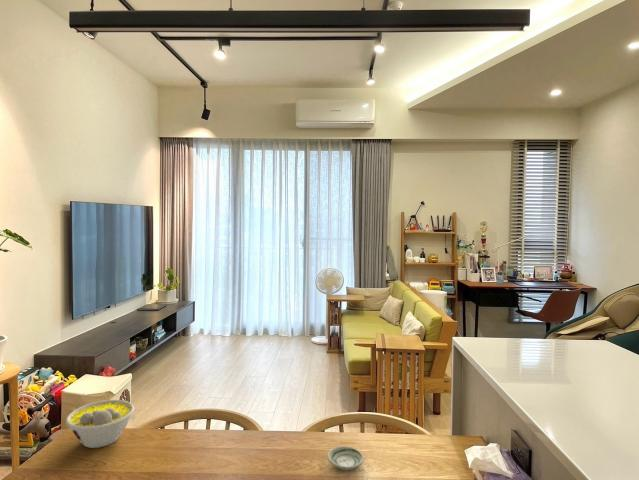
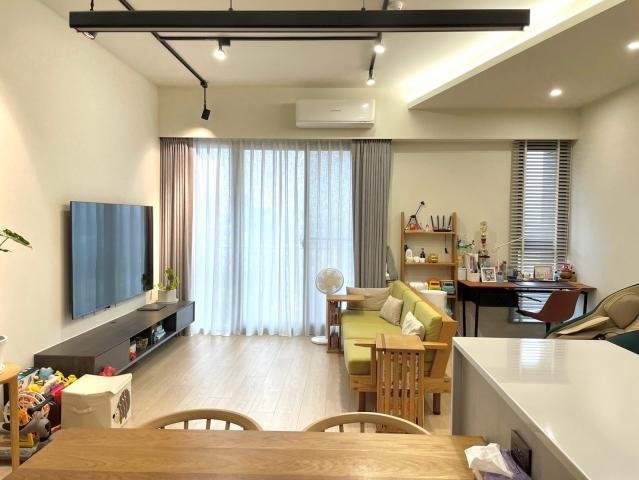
- saucer [327,445,365,471]
- bowl [65,399,135,449]
